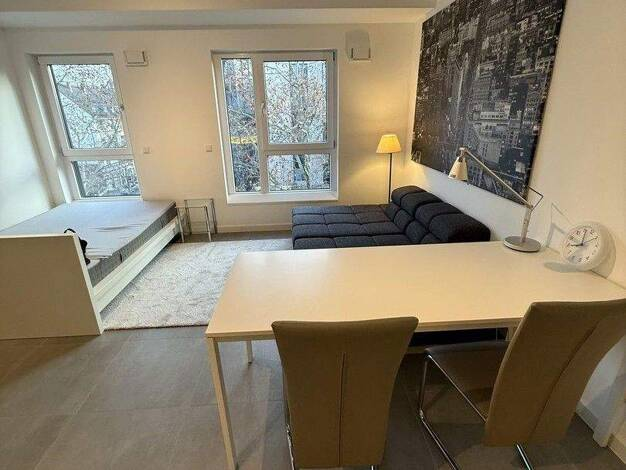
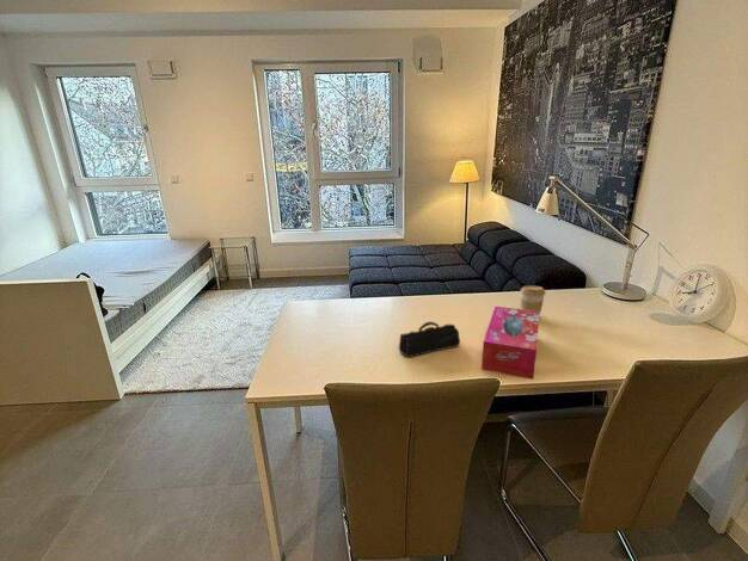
+ coffee cup [520,284,546,318]
+ tissue box [480,306,540,380]
+ pencil case [398,321,461,358]
